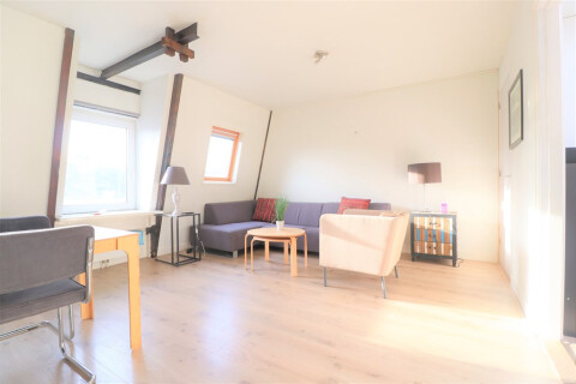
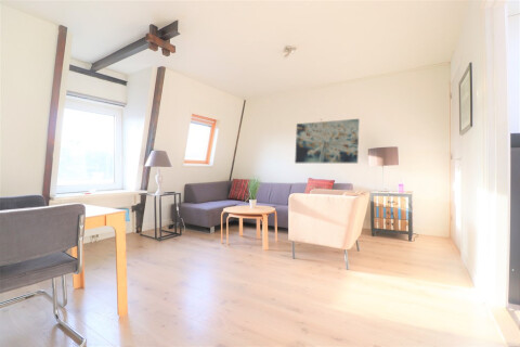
+ wall art [294,118,361,164]
